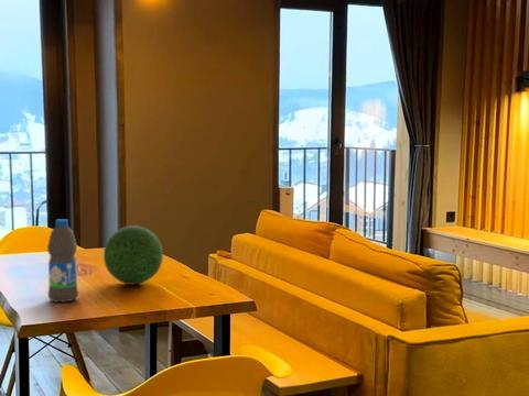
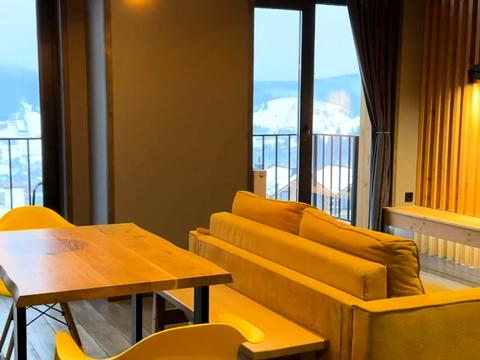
- water bottle [46,218,79,304]
- decorative ball [102,224,164,285]
